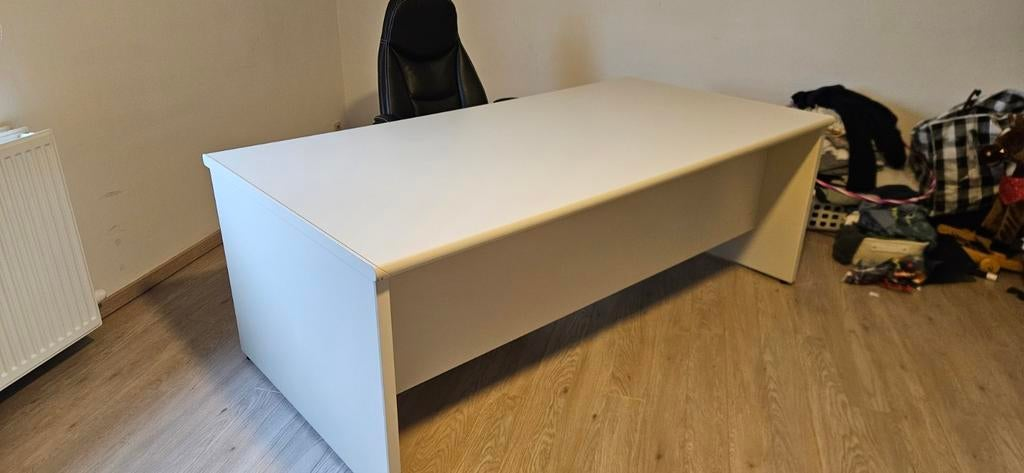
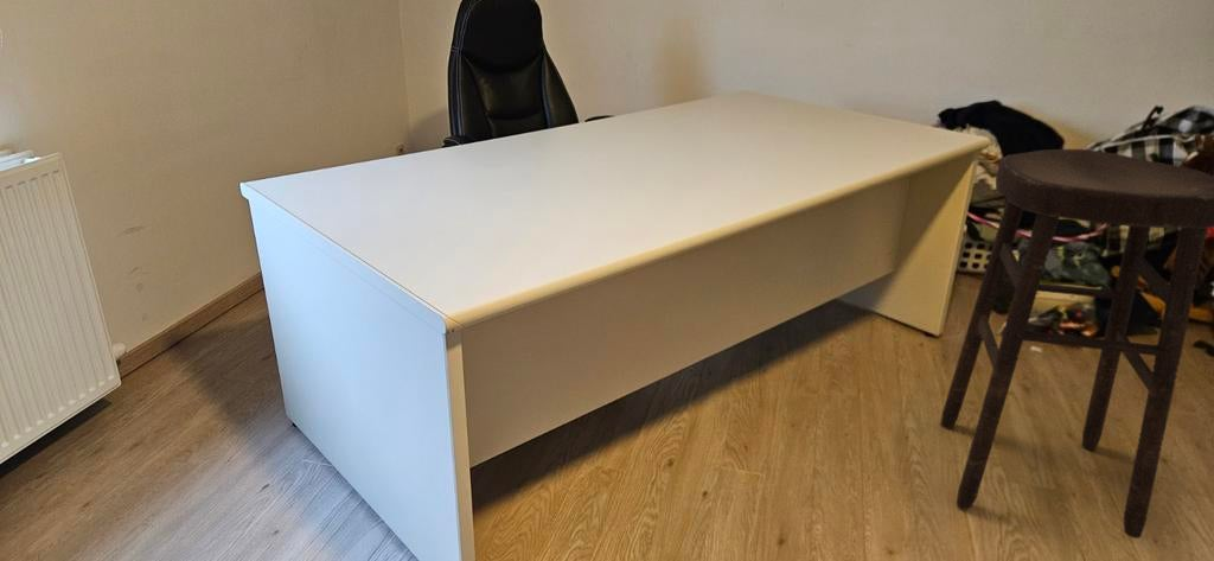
+ stool [939,148,1214,540]
